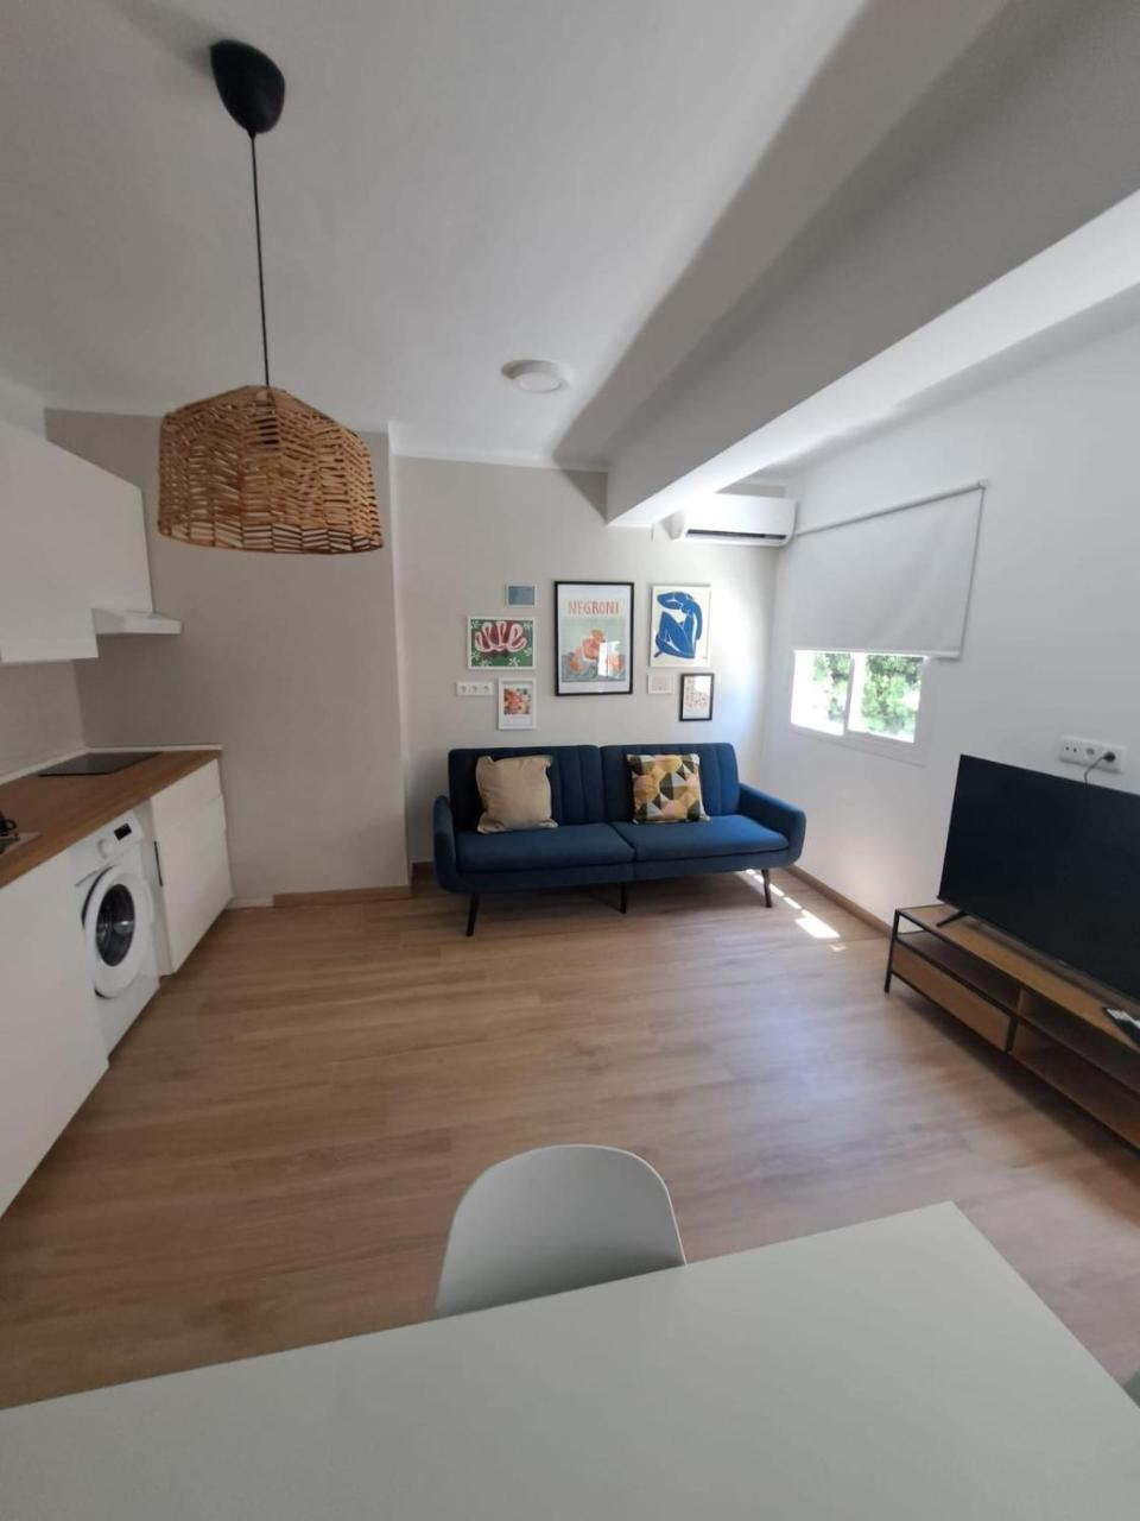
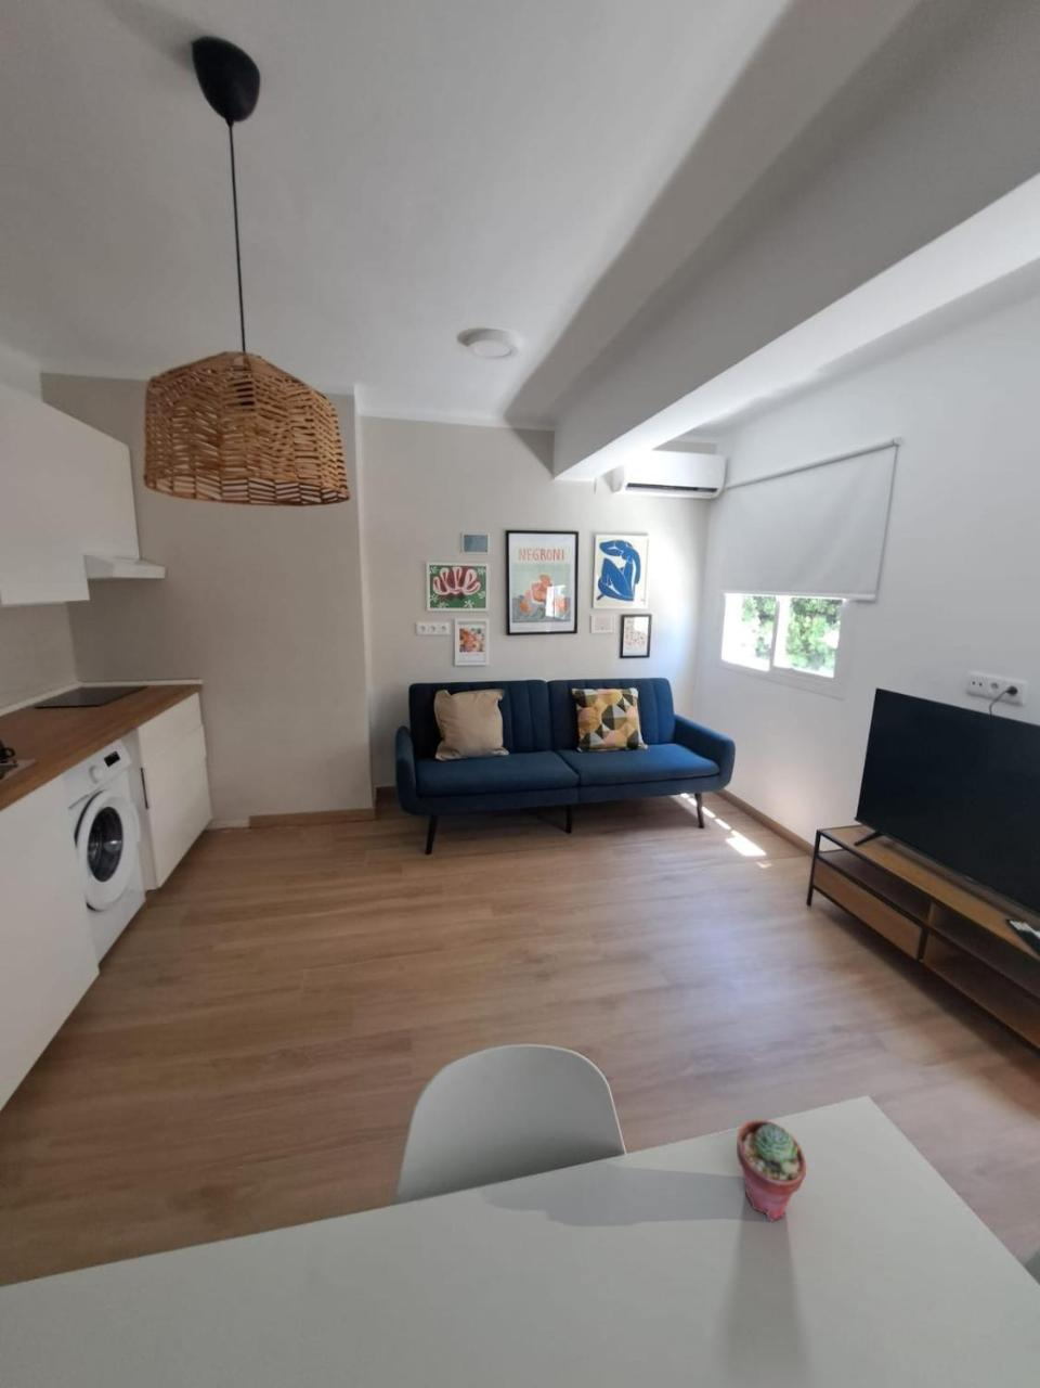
+ potted succulent [735,1118,807,1223]
